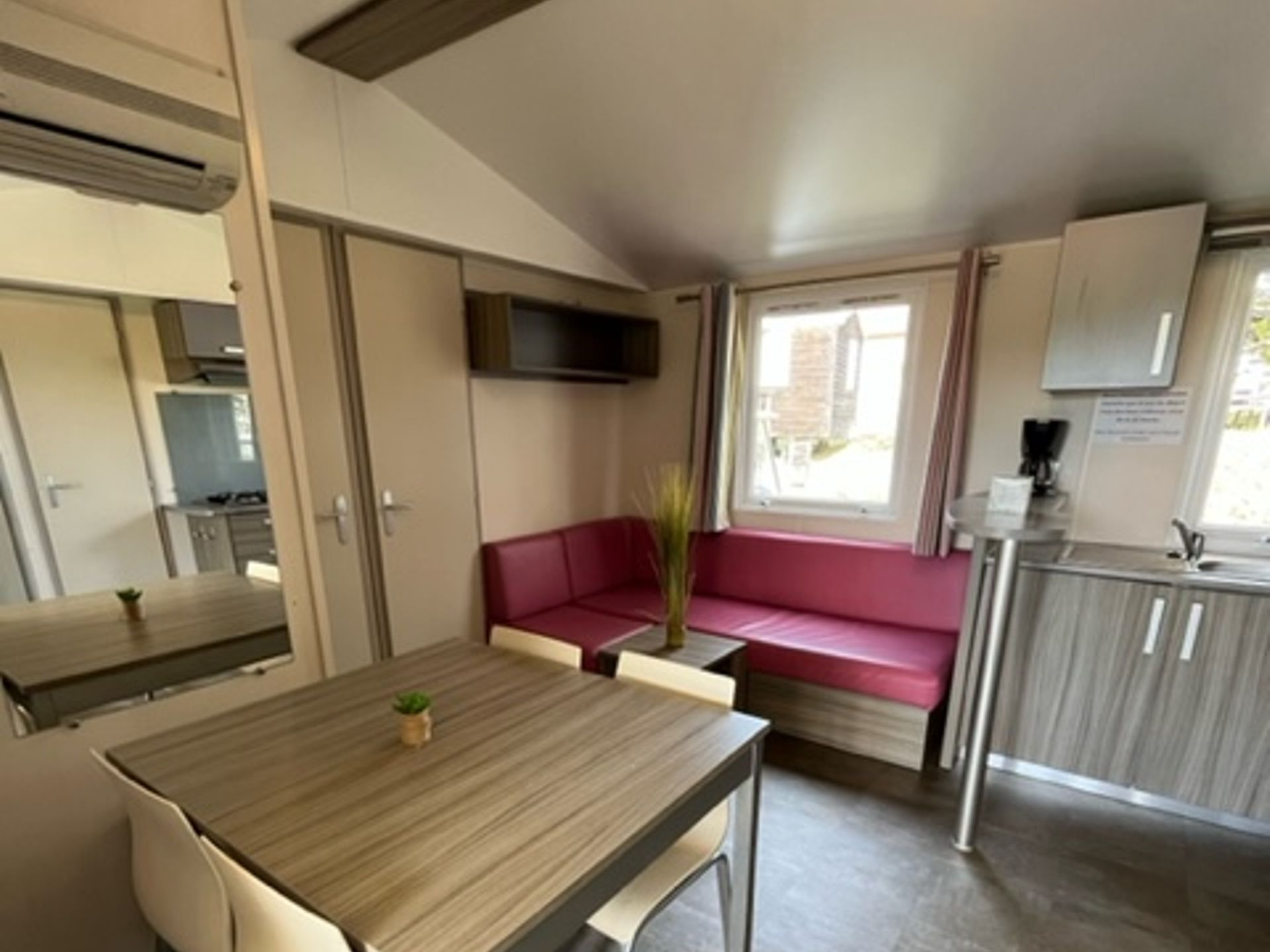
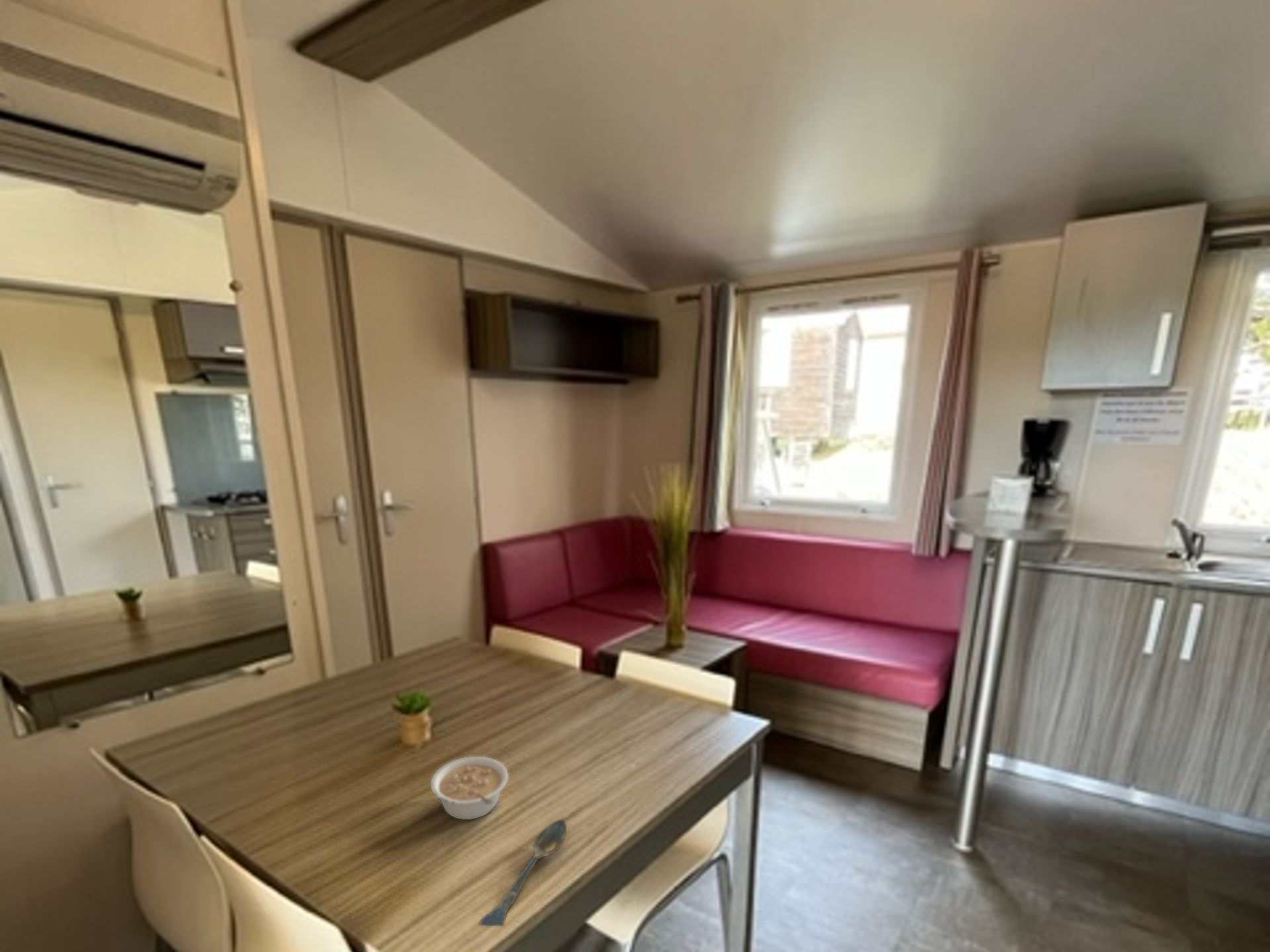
+ spoon [478,819,568,927]
+ legume [430,756,509,820]
